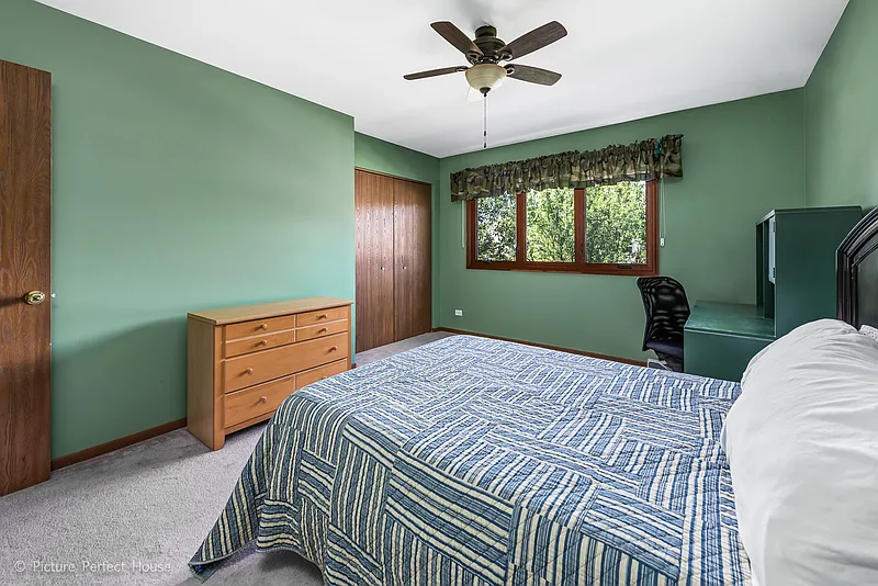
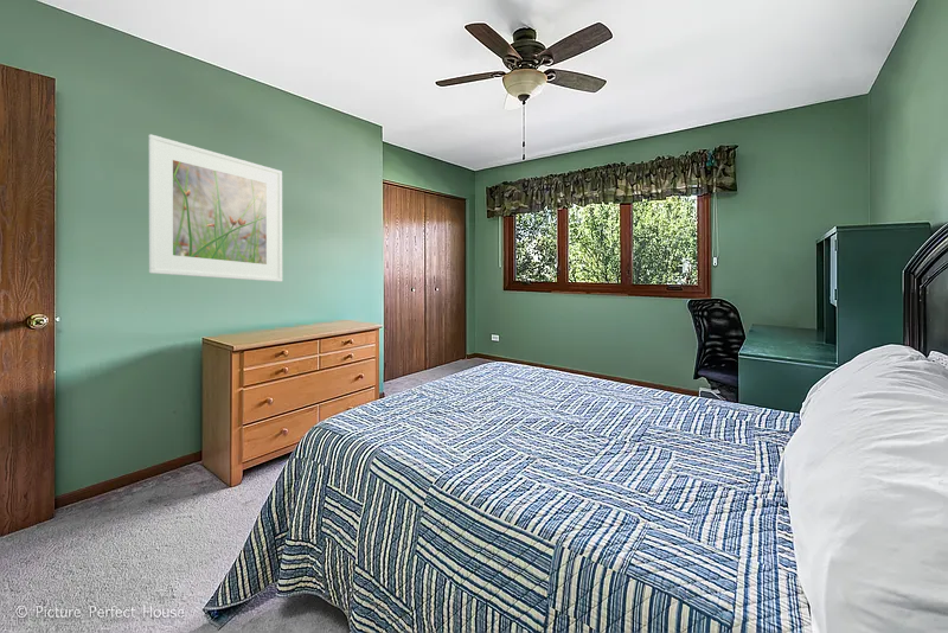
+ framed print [148,133,283,283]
